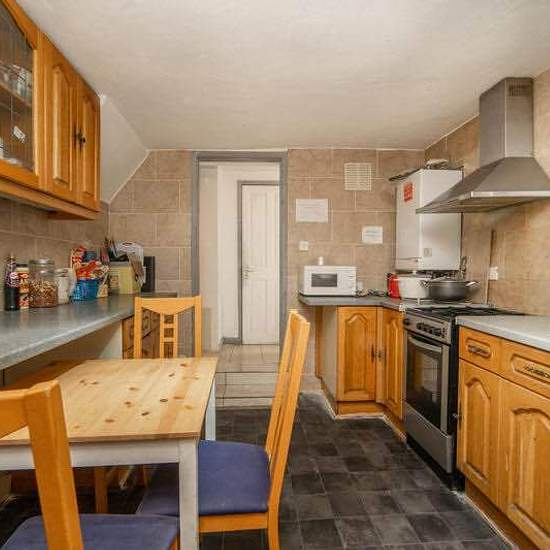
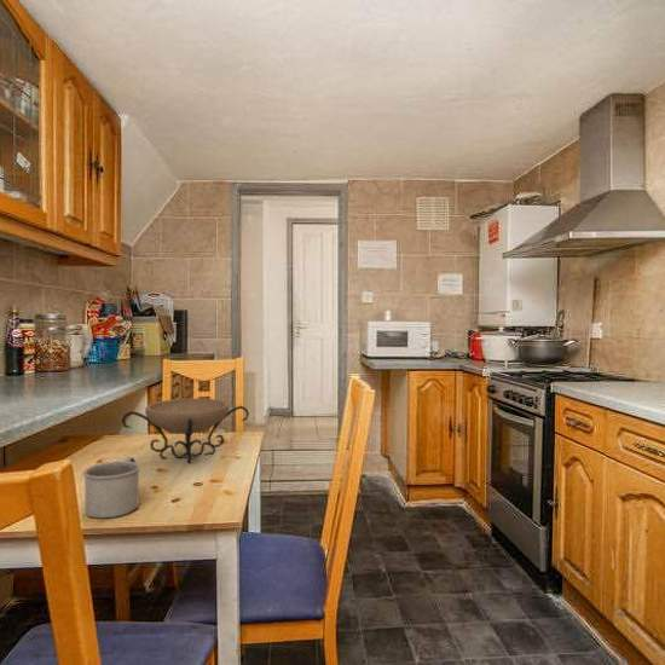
+ mug [82,456,141,520]
+ decorative bowl [121,397,250,464]
